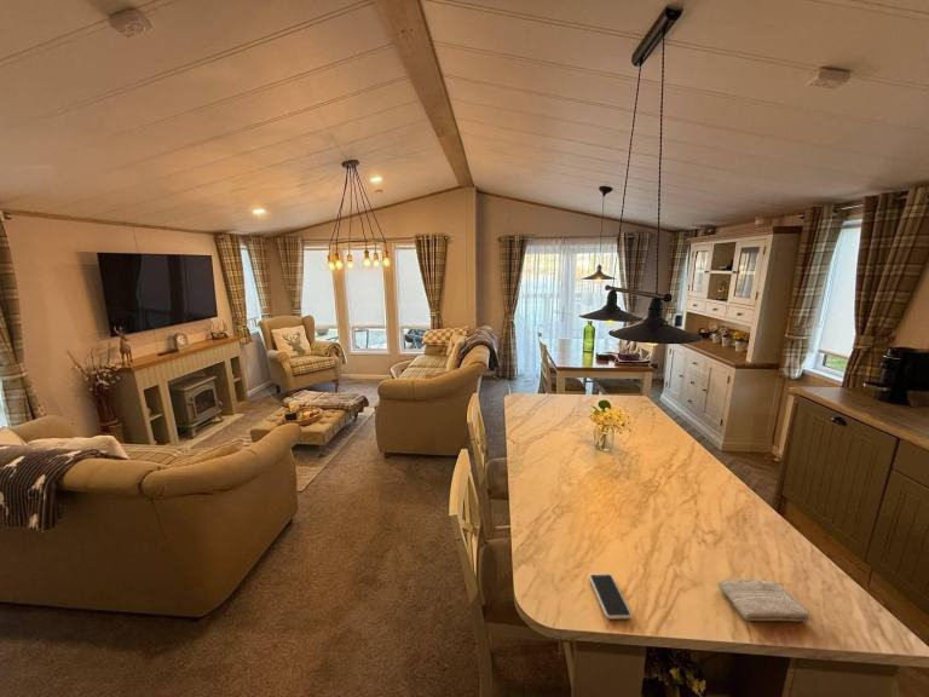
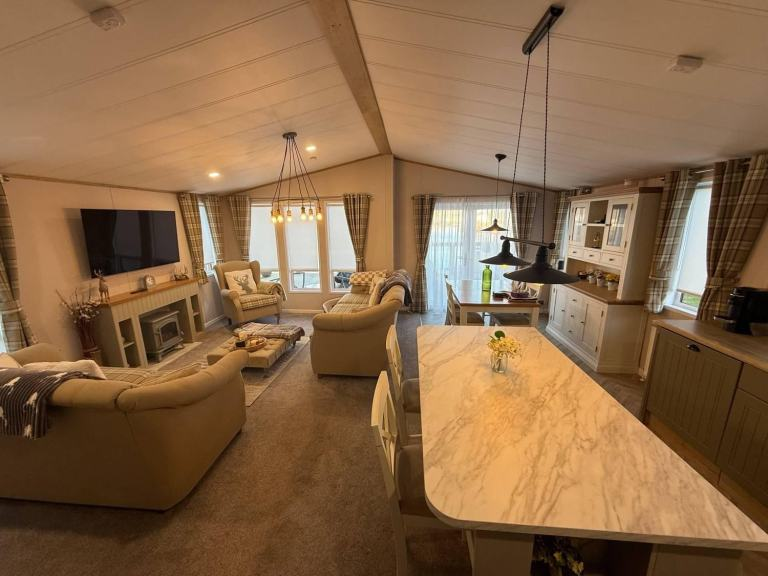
- washcloth [716,578,810,623]
- smartphone [588,572,633,620]
